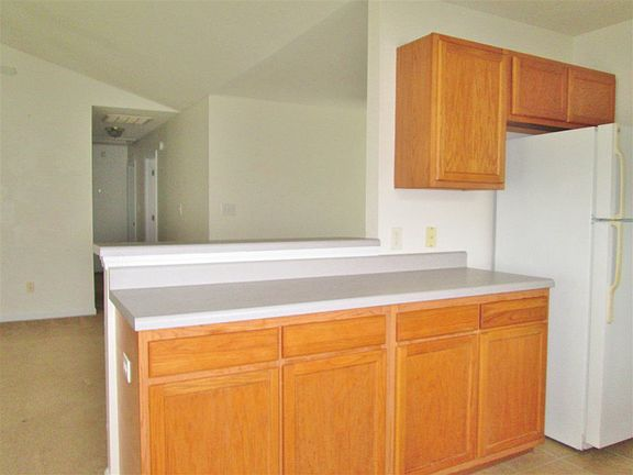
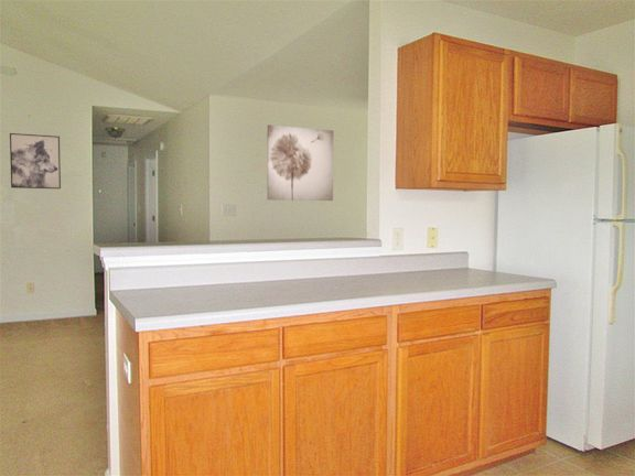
+ wall art [267,123,334,202]
+ wall art [9,132,62,190]
